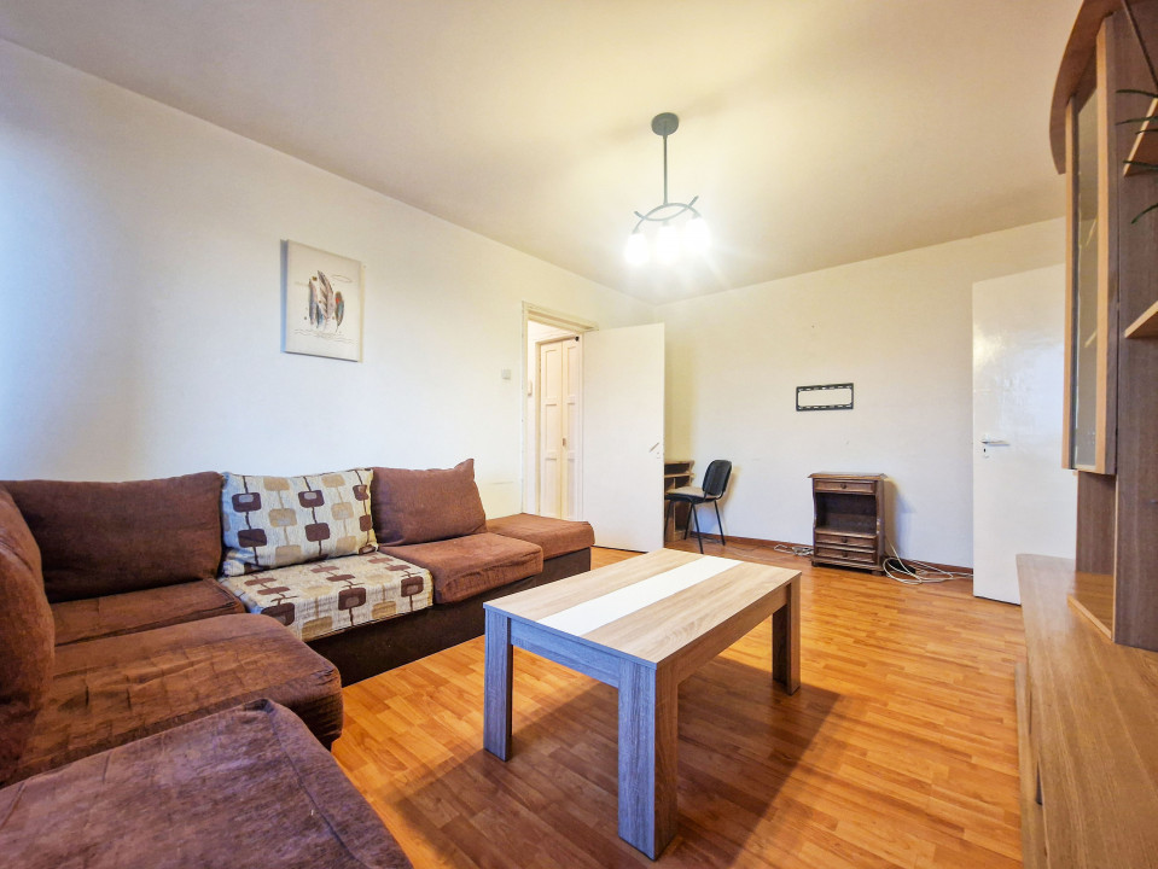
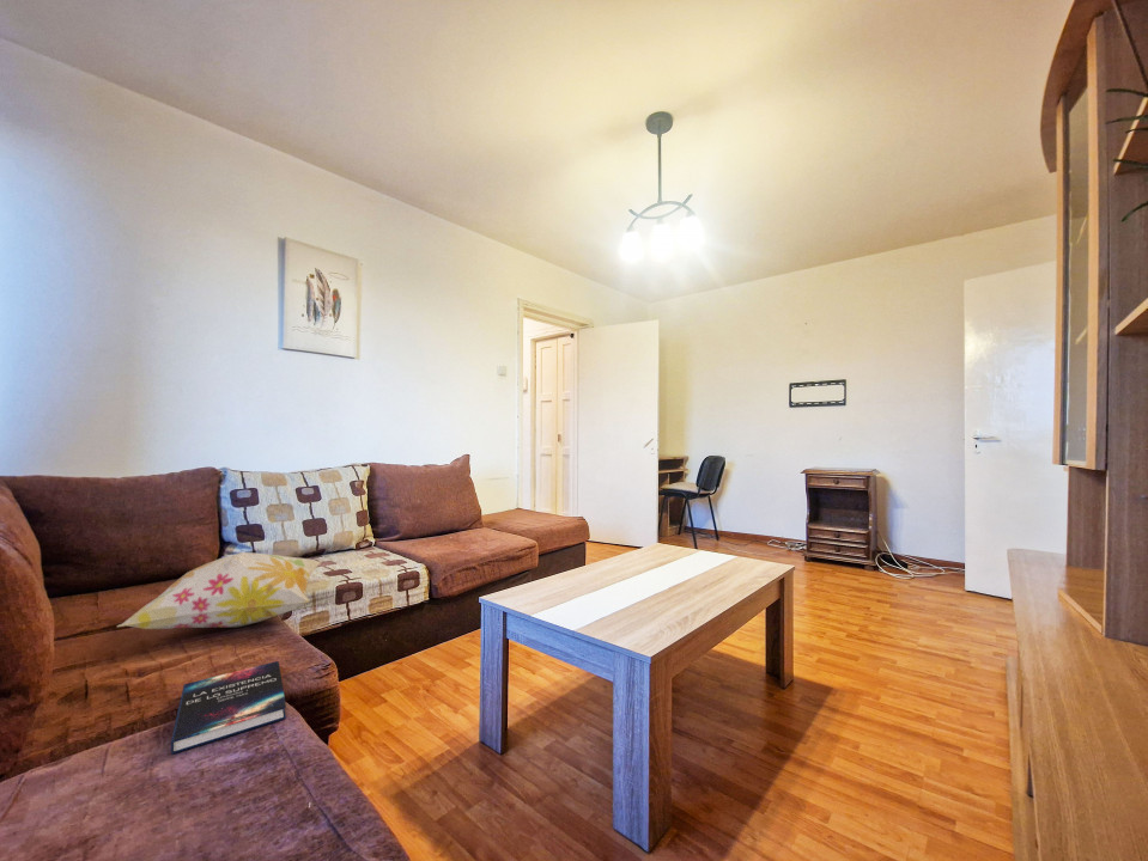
+ decorative pillow [116,551,323,630]
+ hardback book [170,660,287,756]
